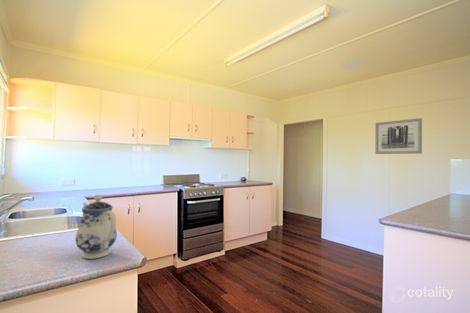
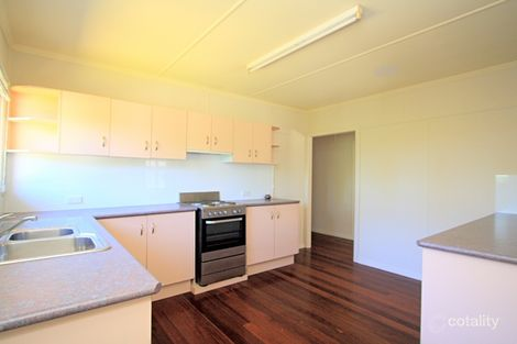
- wall art [374,117,423,155]
- teapot [75,193,118,260]
